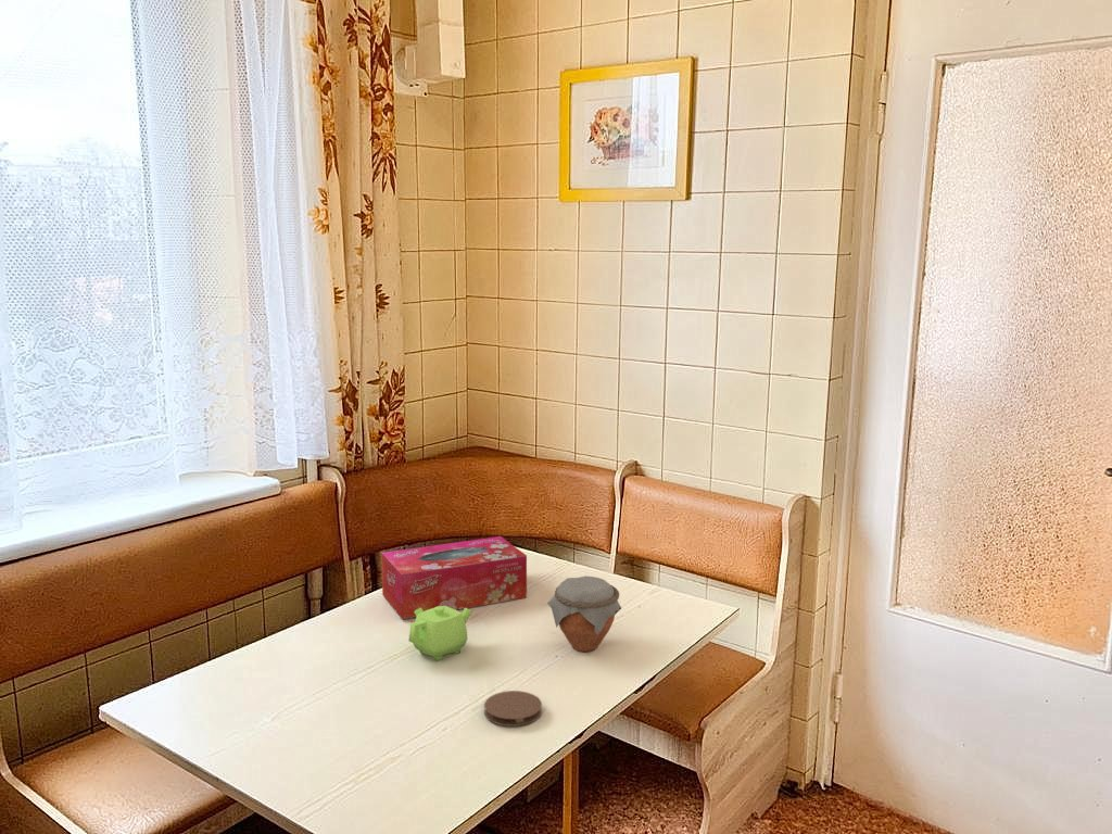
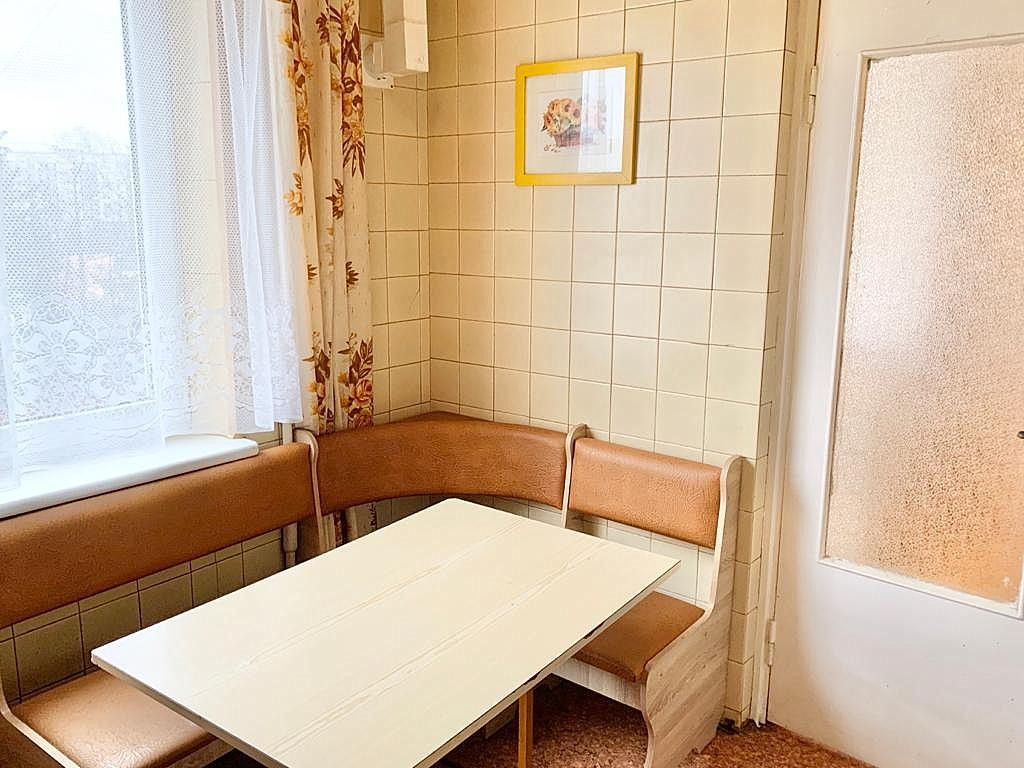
- coaster [483,690,543,728]
- jar [546,574,622,653]
- tissue box [380,535,528,620]
- teapot [408,606,472,661]
